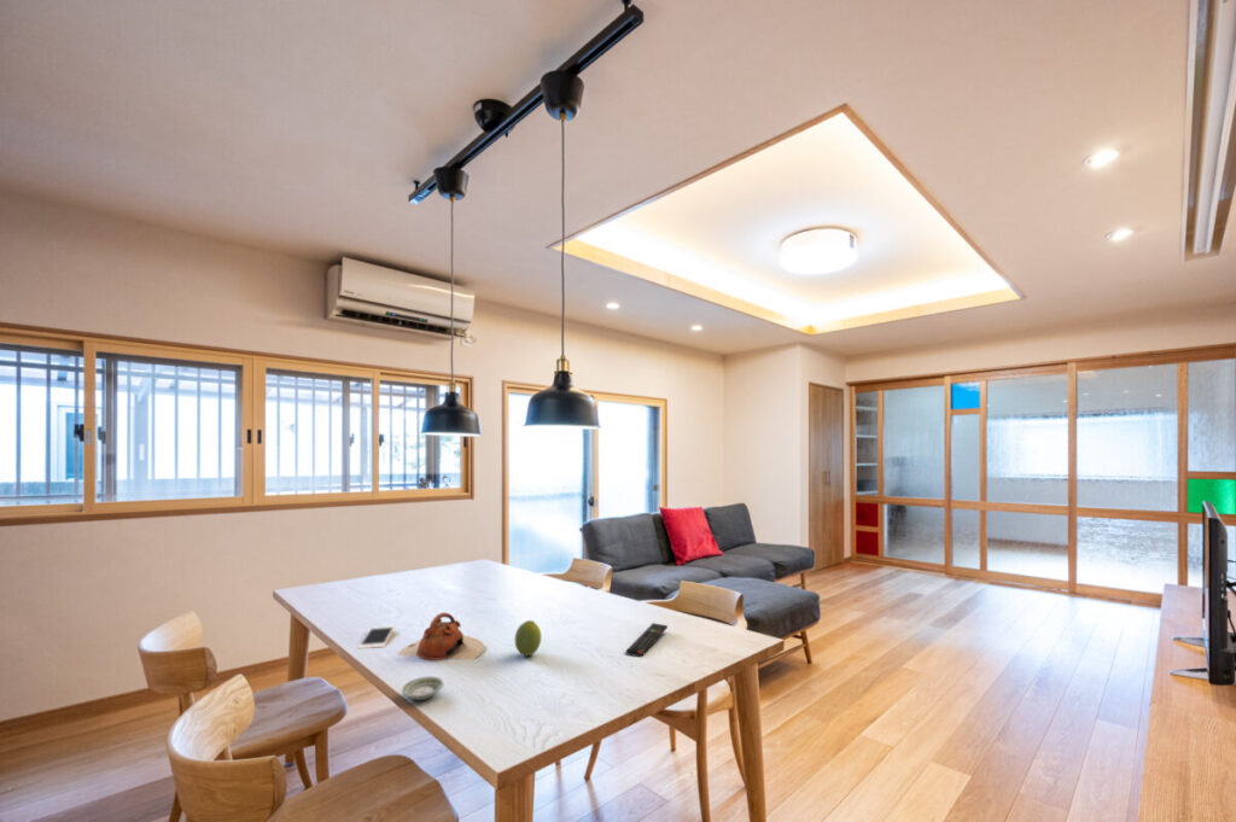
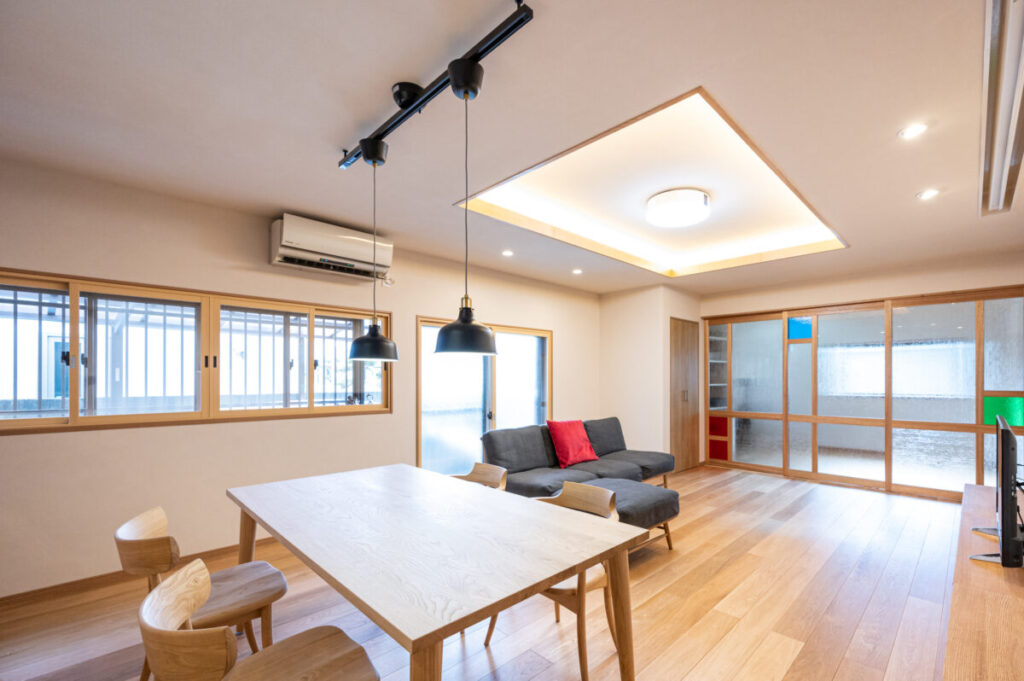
- fruit [514,619,542,658]
- saucer [401,675,445,701]
- cell phone [356,625,396,649]
- remote control [624,622,669,658]
- teapot [396,611,485,661]
